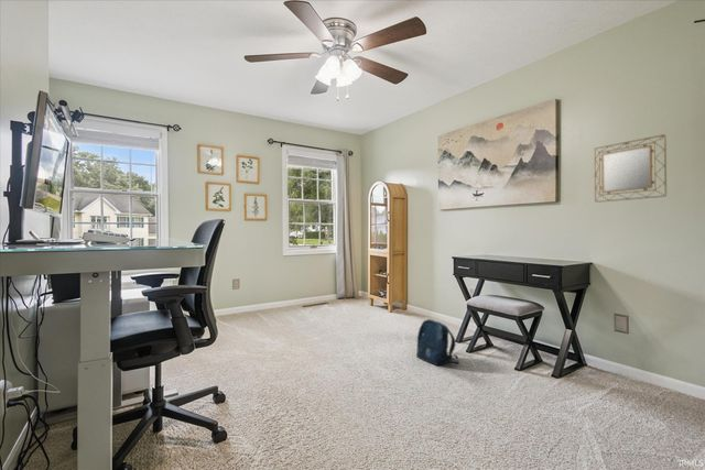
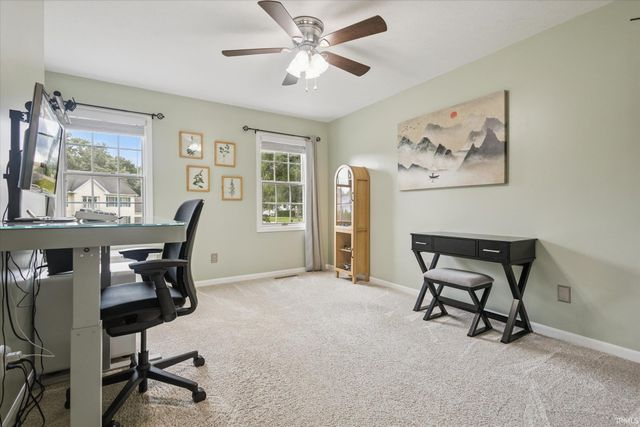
- backpack [415,318,460,367]
- home mirror [593,133,668,204]
